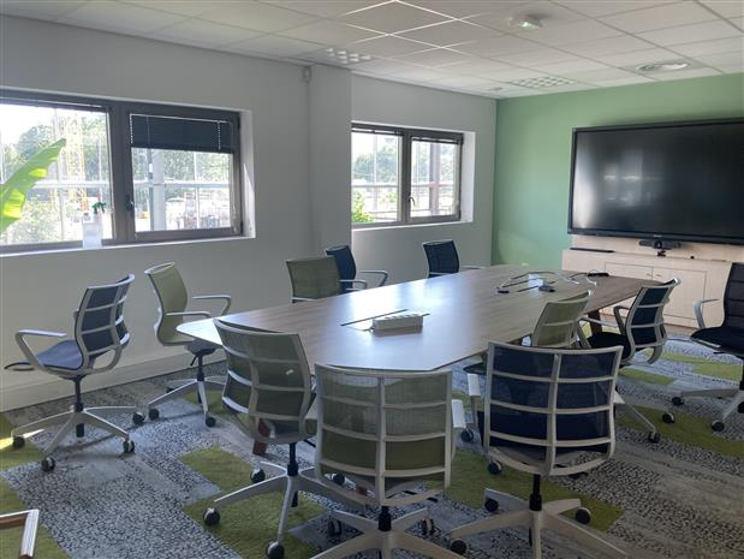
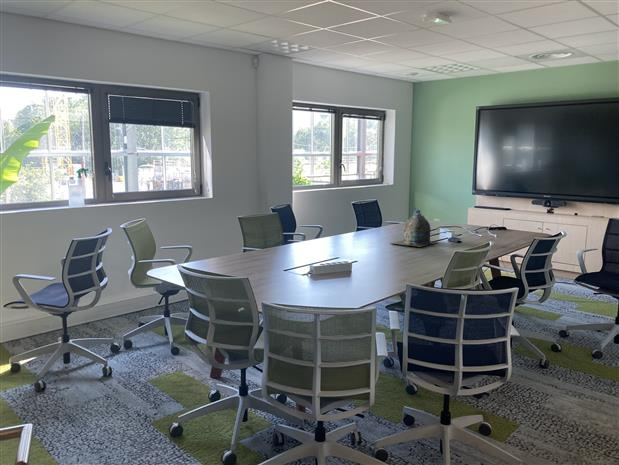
+ water jug [390,209,439,248]
